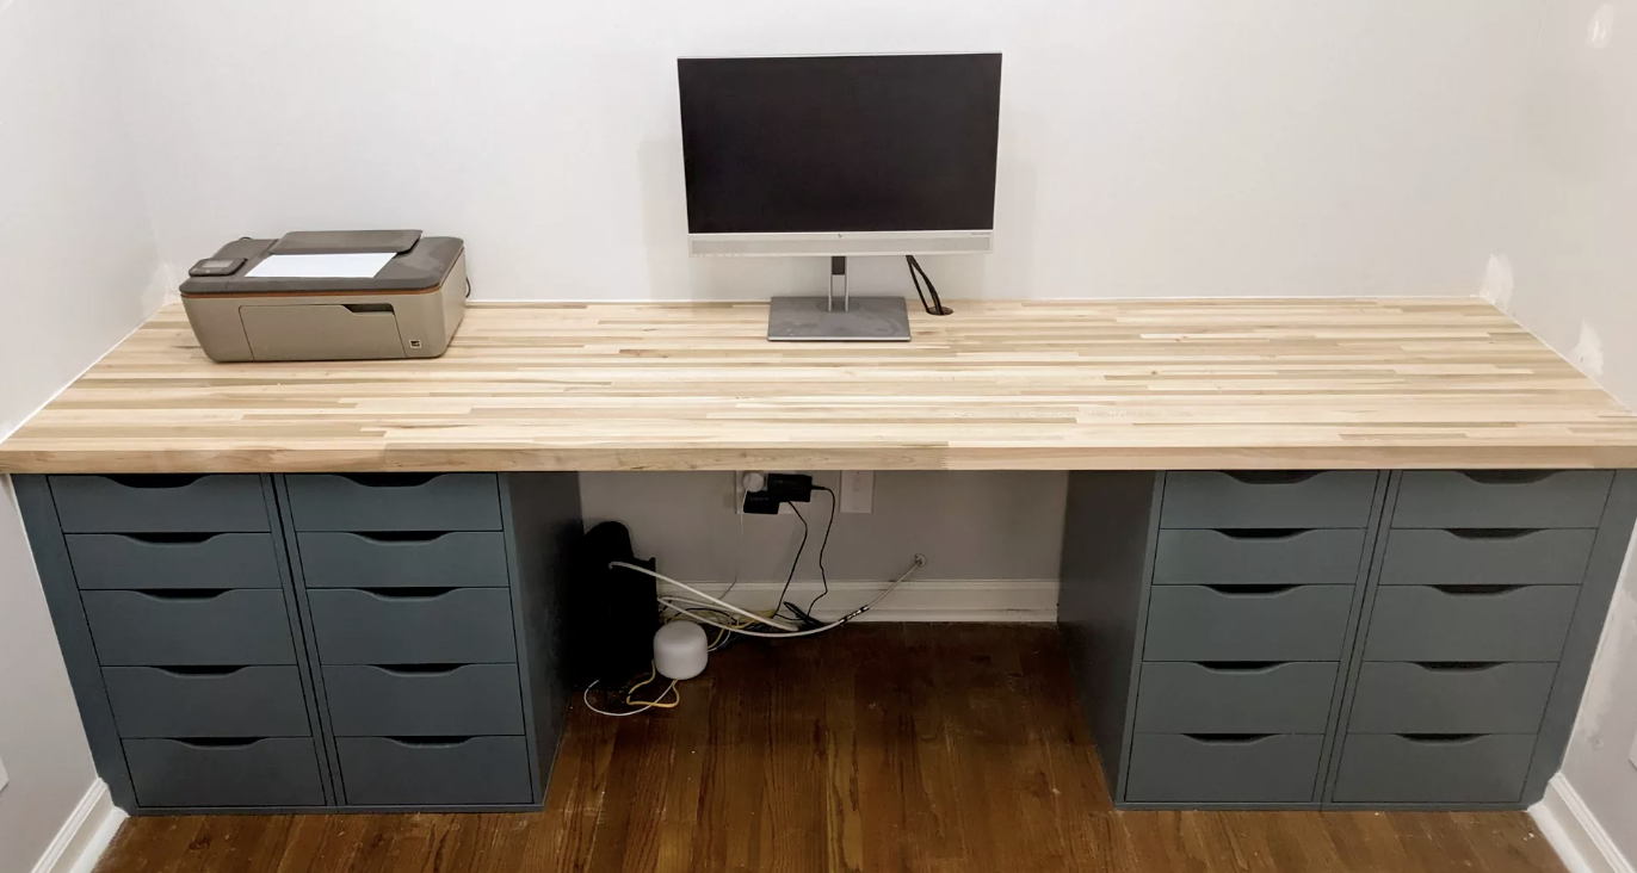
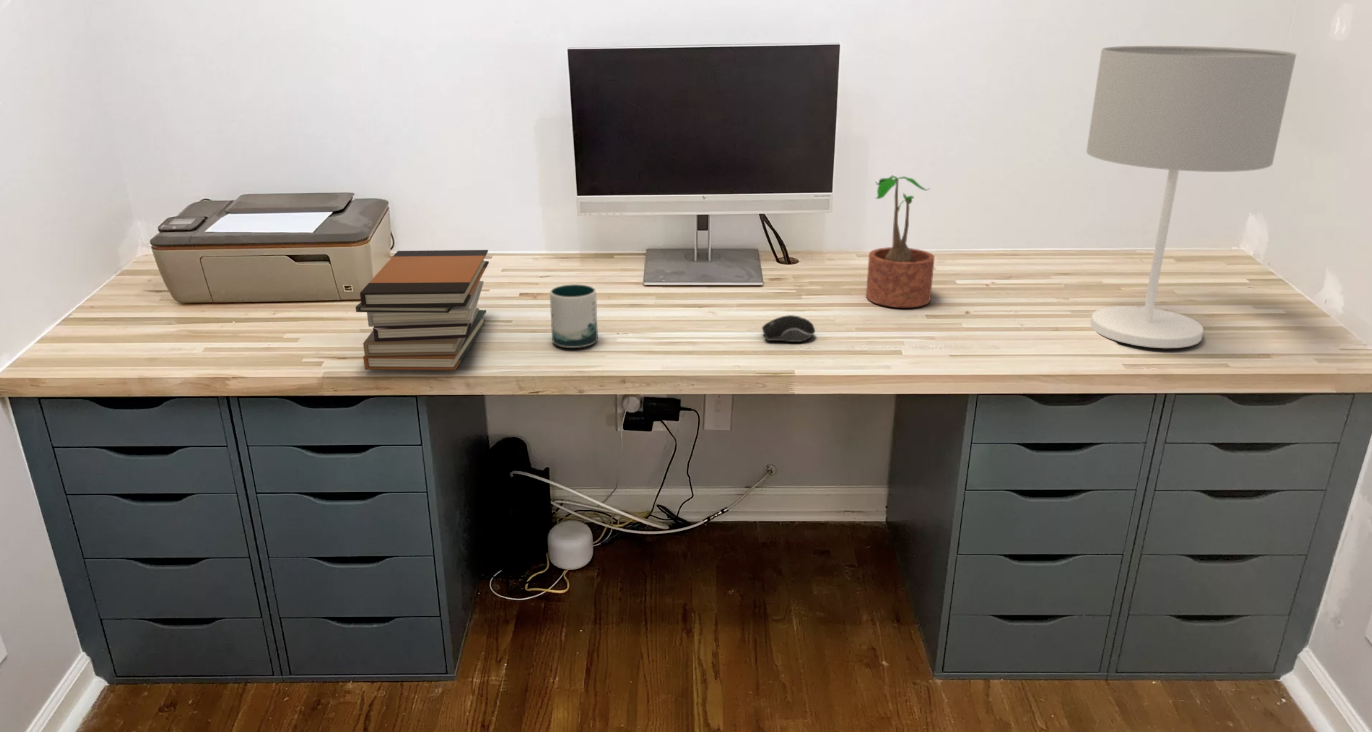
+ mug [549,283,599,349]
+ computer mouse [761,314,816,343]
+ potted plant [865,175,936,308]
+ book stack [355,249,490,371]
+ table lamp [1085,45,1297,349]
